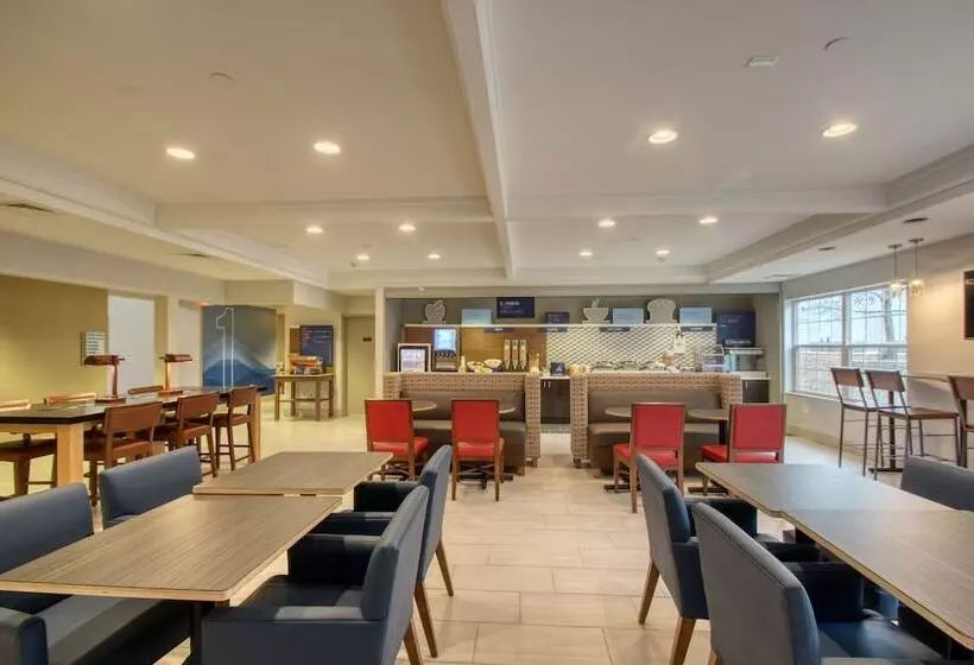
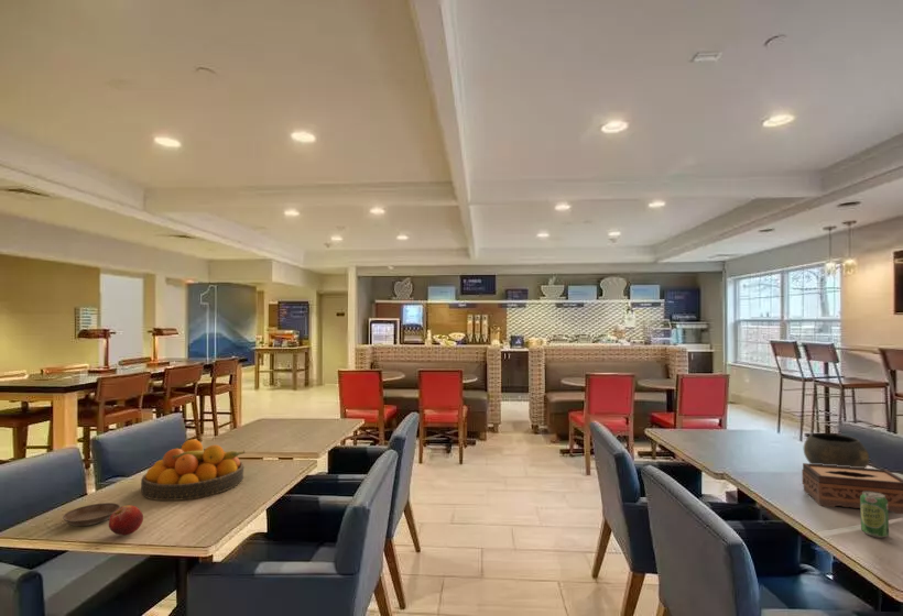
+ fruit bowl [140,438,247,502]
+ fruit [108,504,144,536]
+ saucer [62,502,121,527]
+ beverage can [859,492,890,539]
+ bowl [803,432,870,469]
+ tissue box [801,462,903,515]
